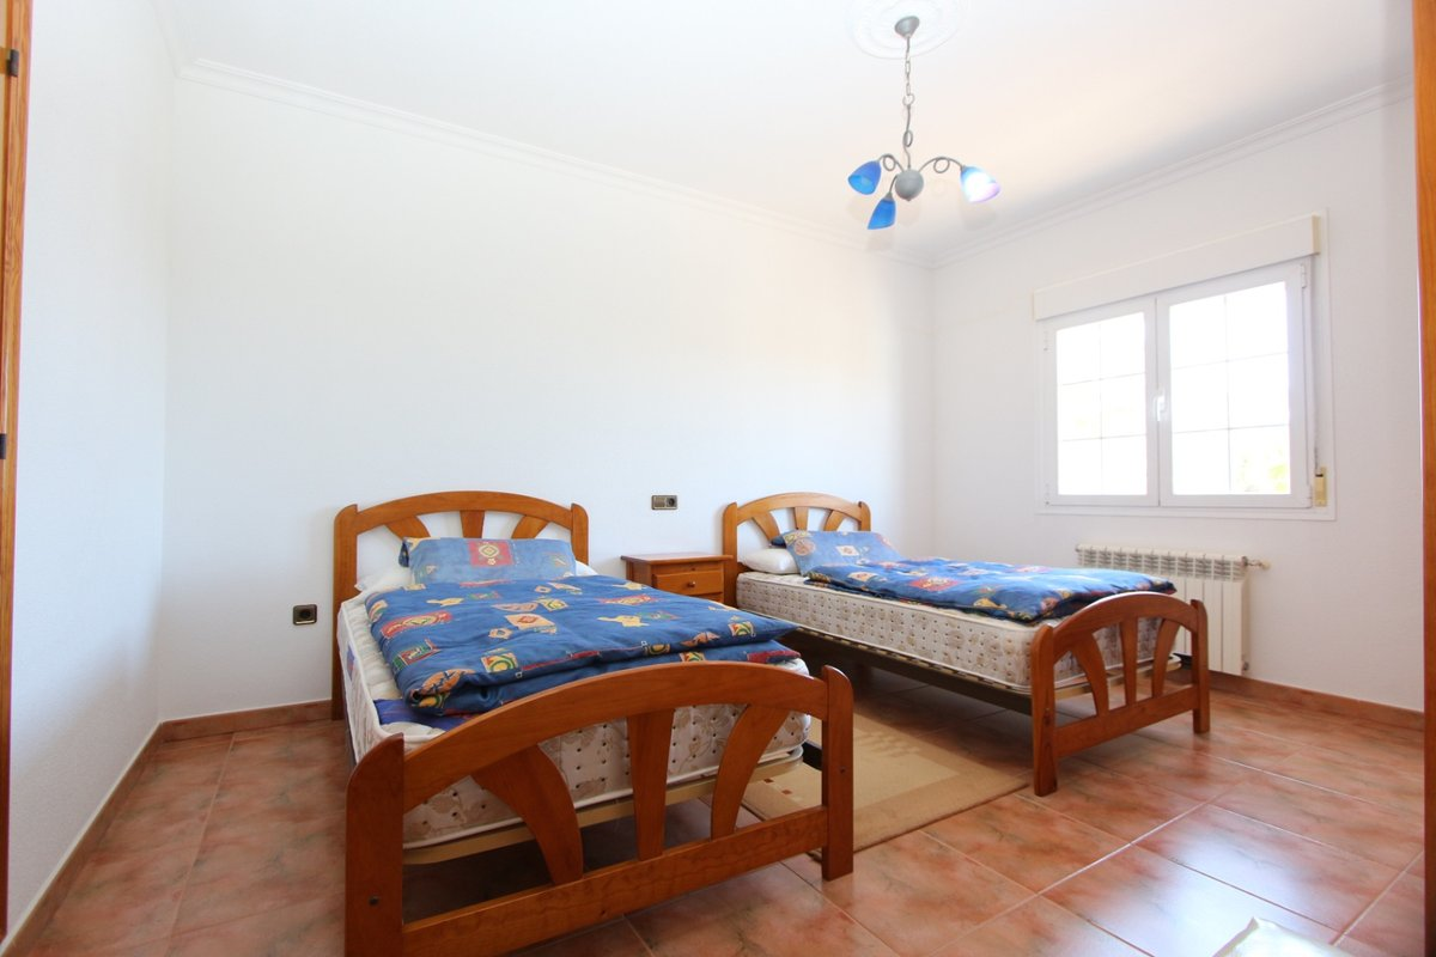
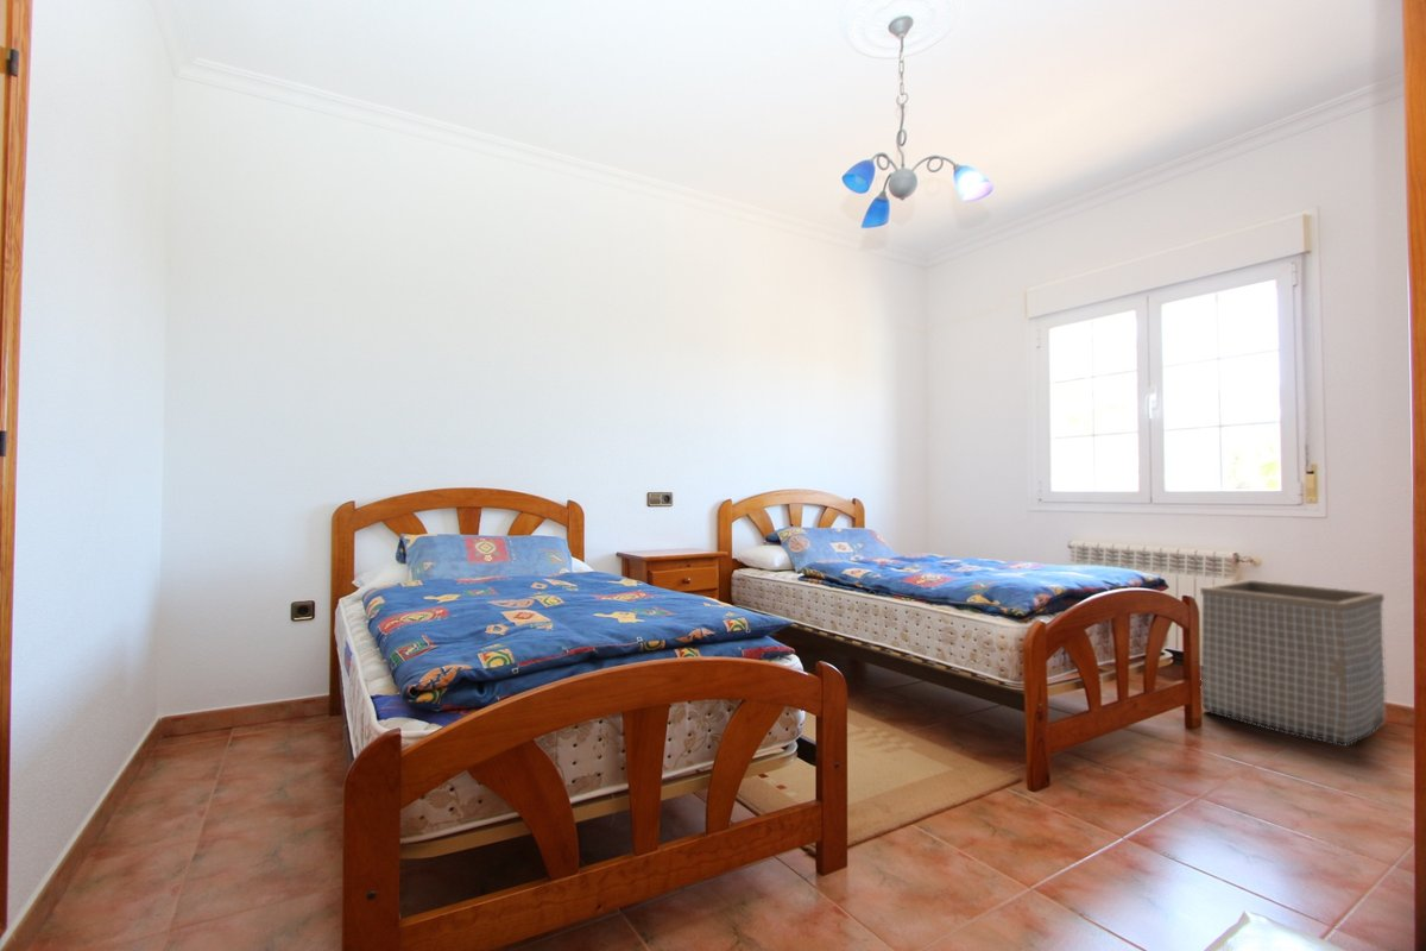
+ laundry basket [1199,579,1388,747]
